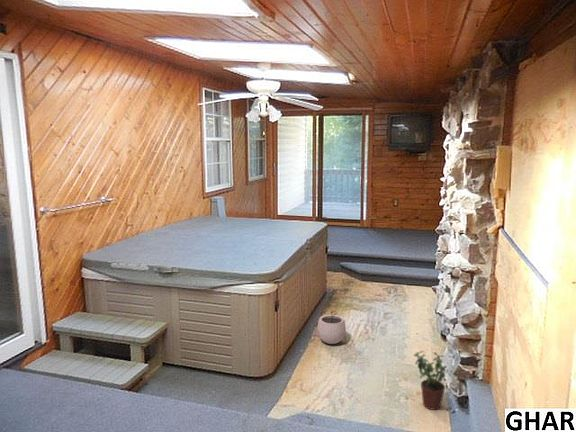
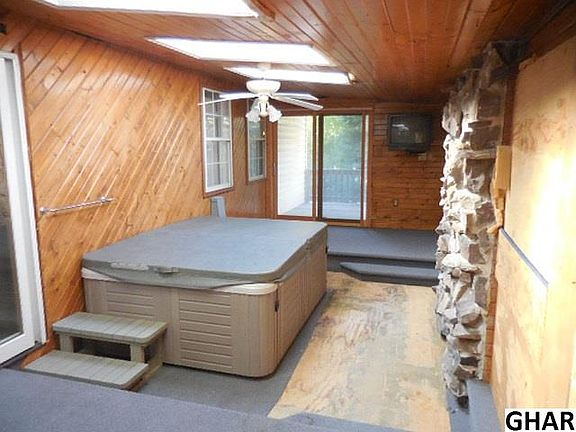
- plant pot [317,309,347,345]
- potted plant [413,350,448,411]
